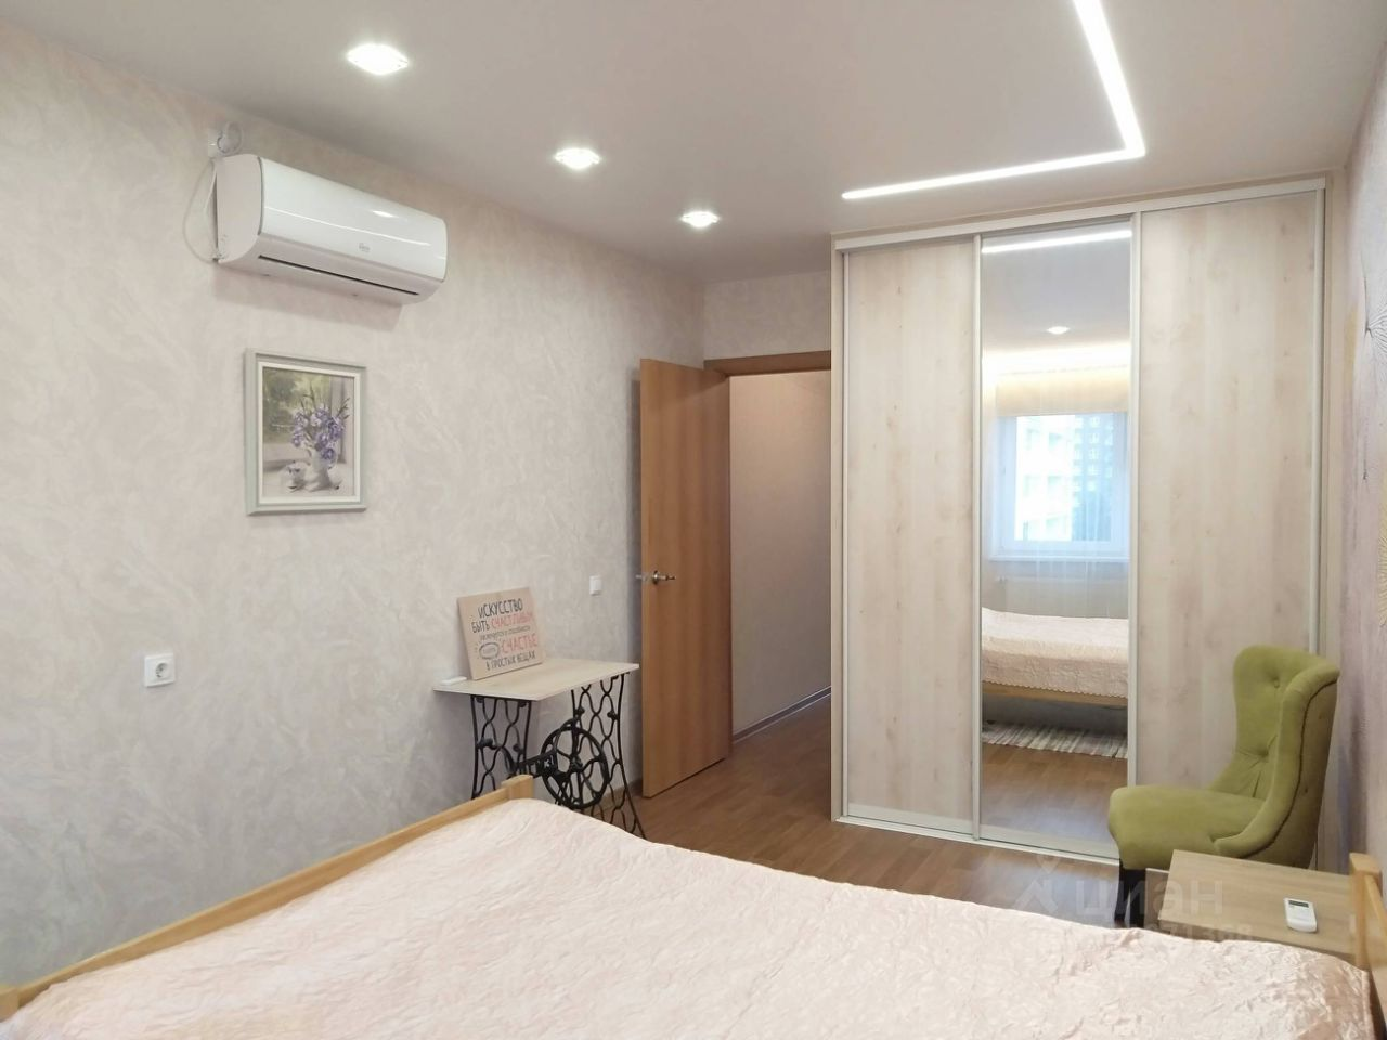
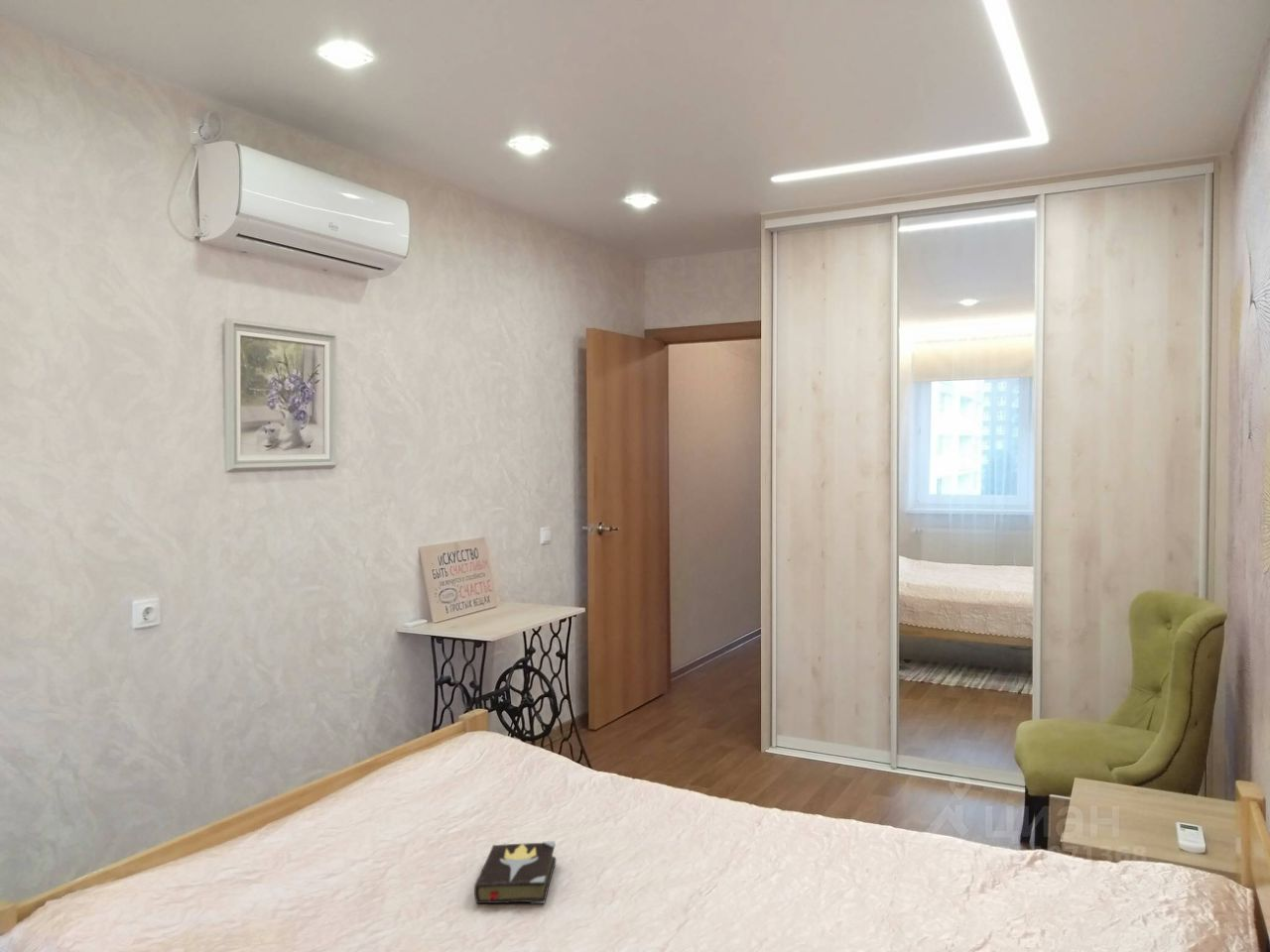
+ hardback book [473,840,557,904]
